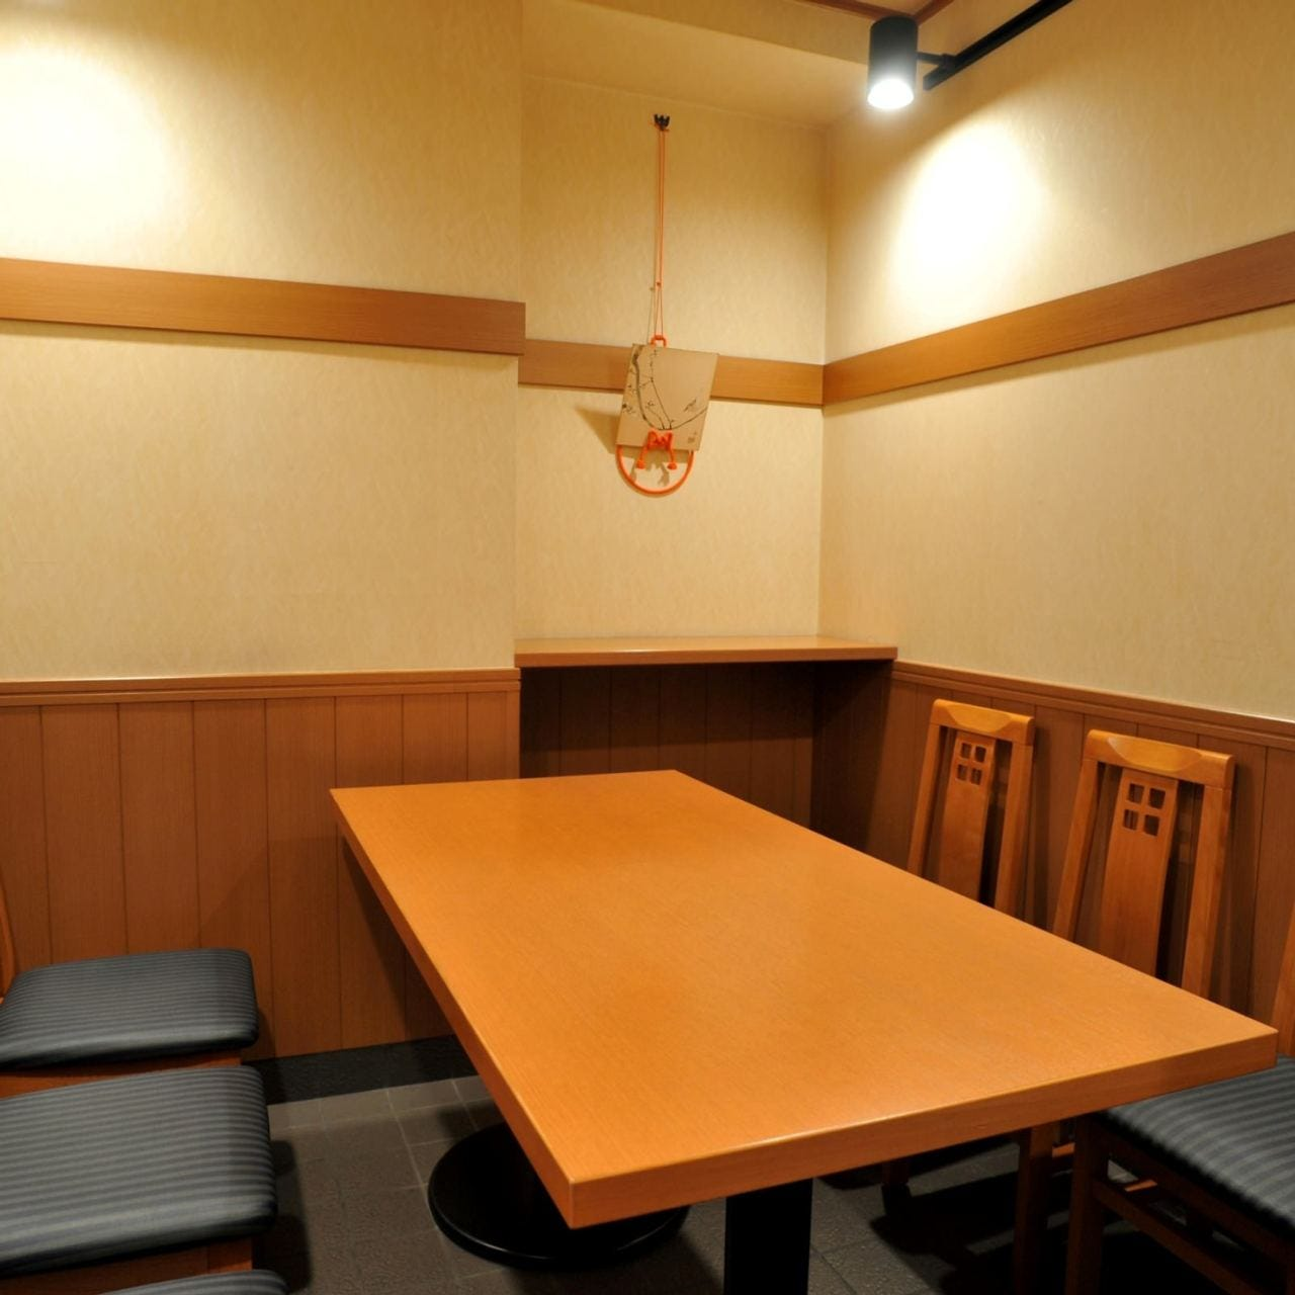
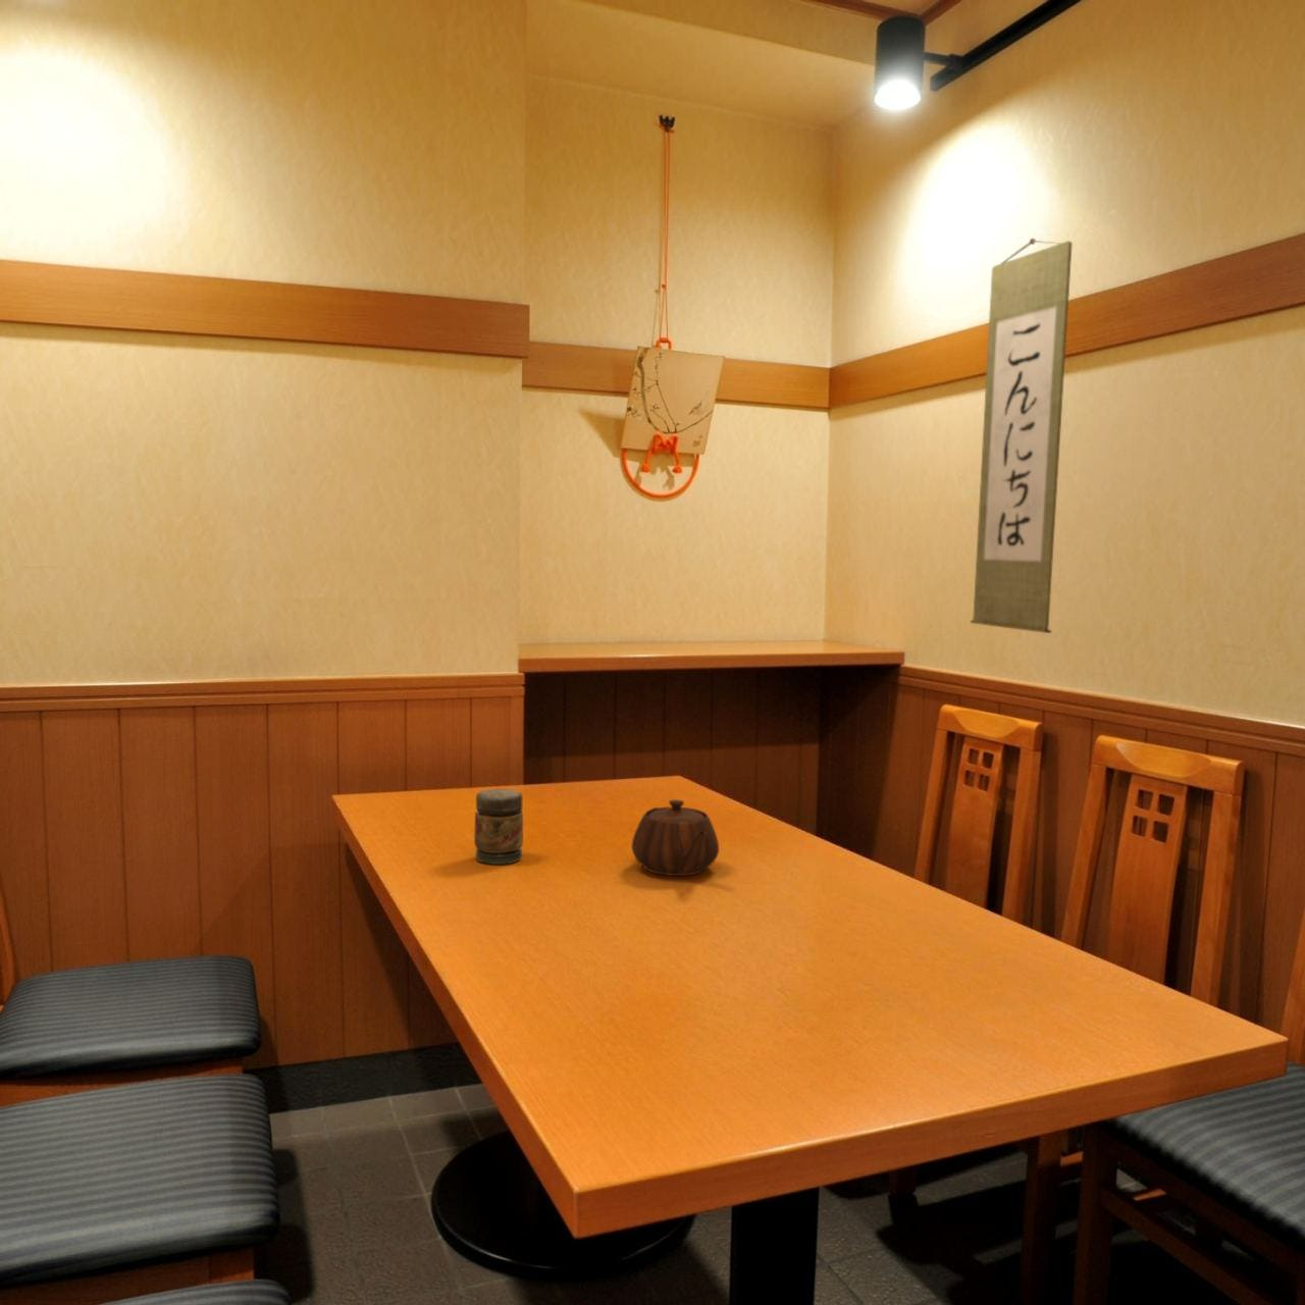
+ wall scroll [969,238,1073,635]
+ teapot [631,798,719,877]
+ jar [473,788,525,865]
